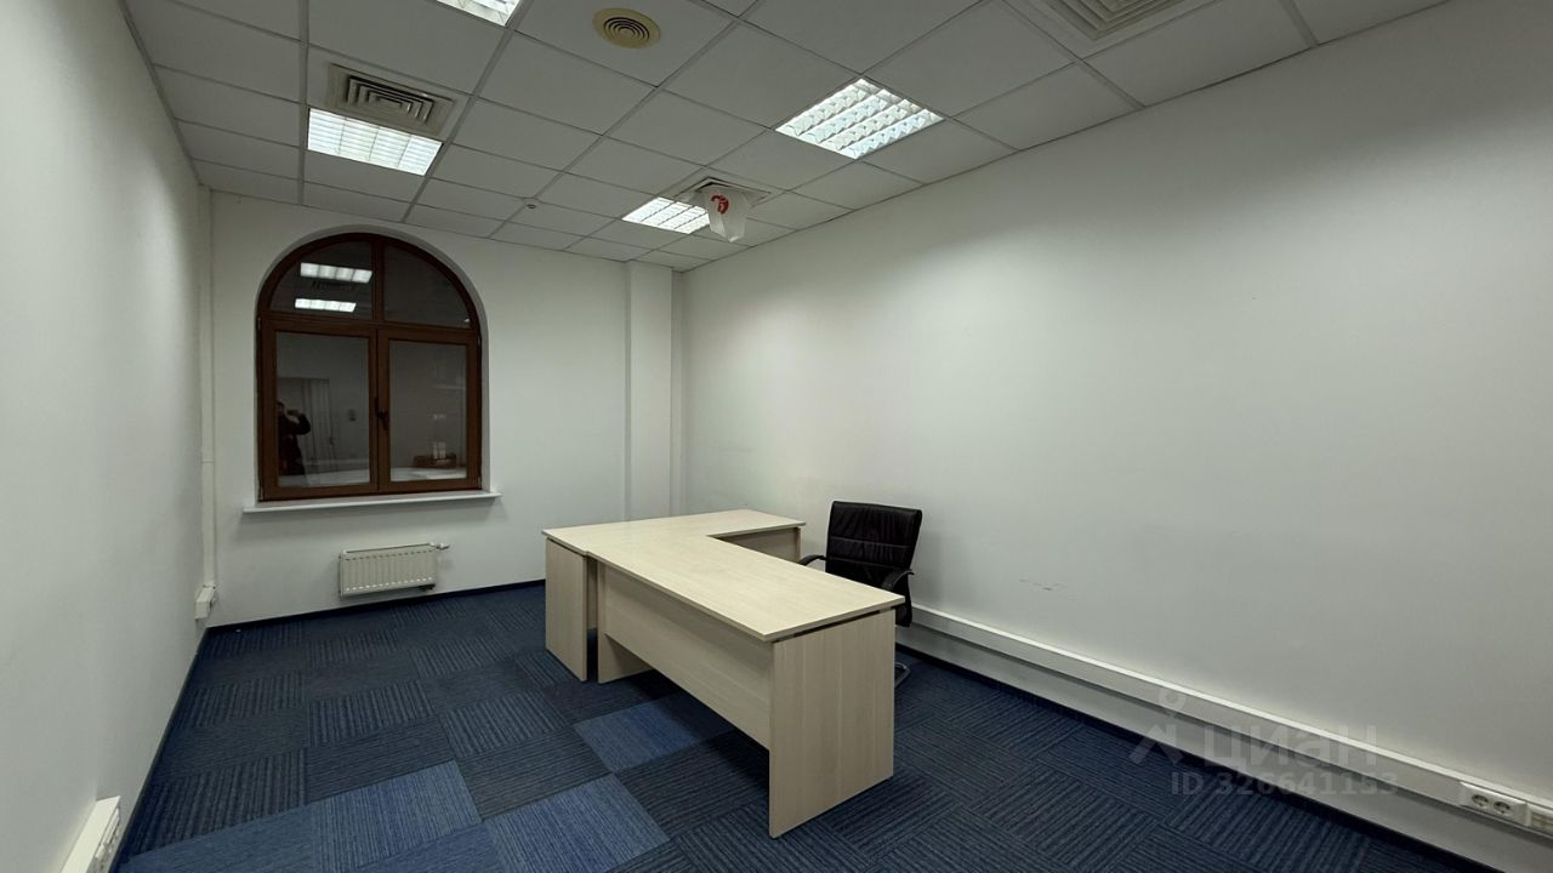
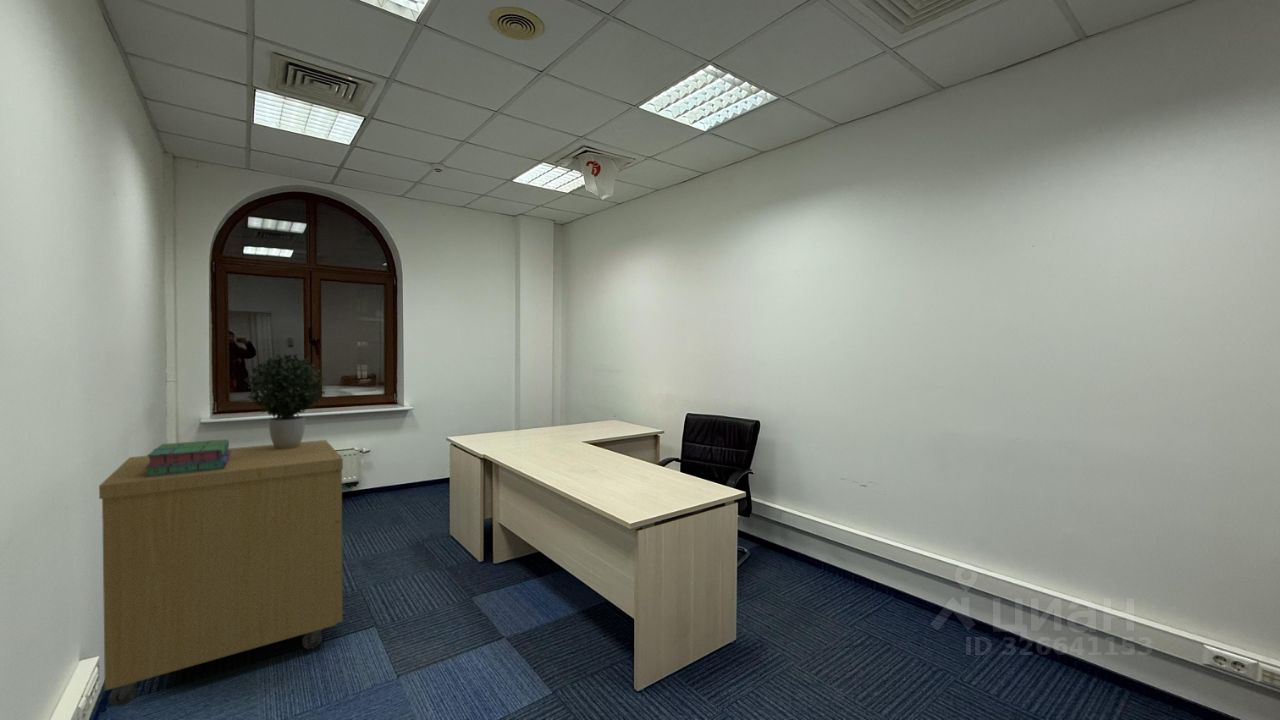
+ storage cabinet [98,439,344,708]
+ stack of books [144,438,230,477]
+ potted plant [243,353,327,449]
